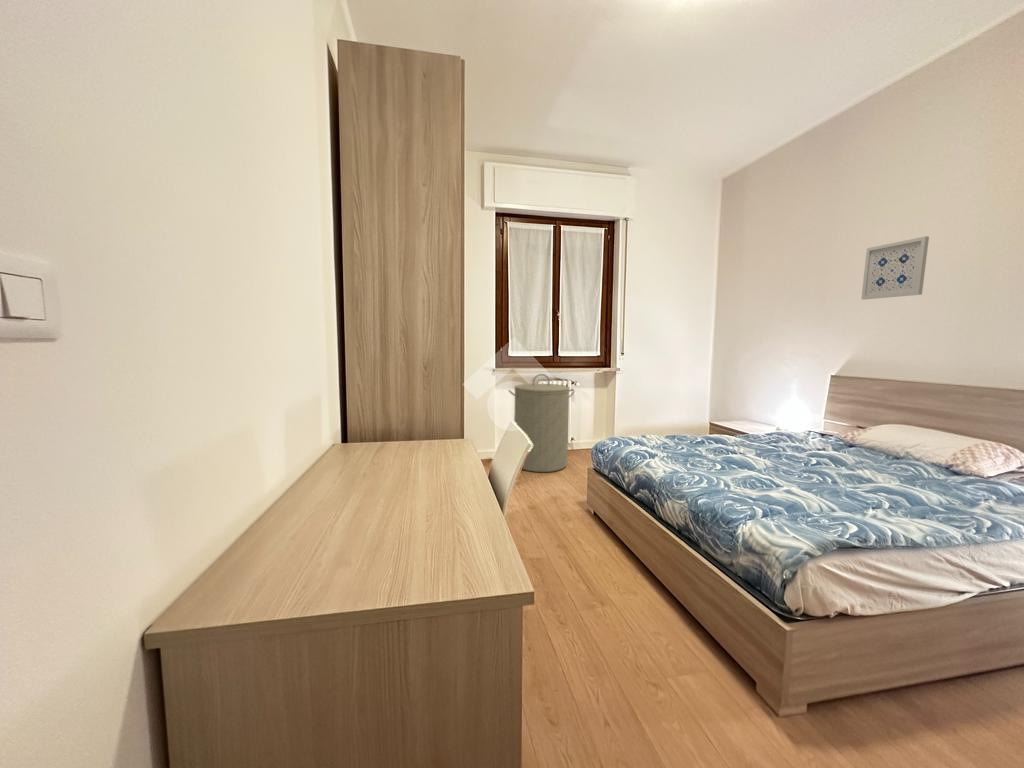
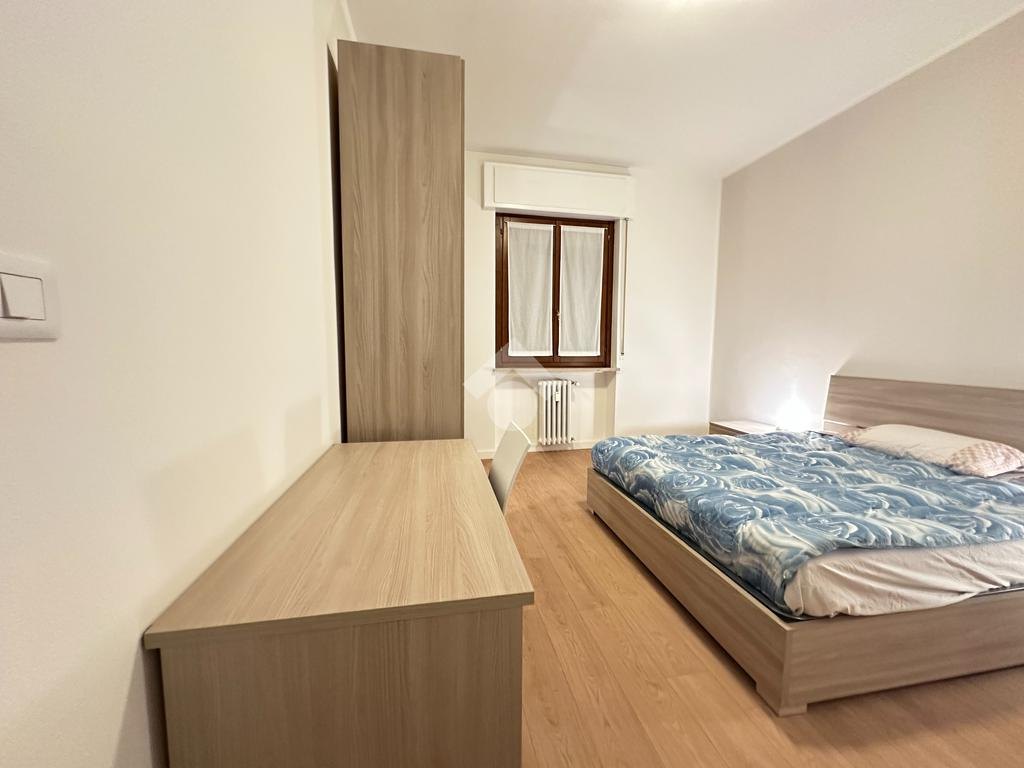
- wall art [860,235,930,301]
- laundry hamper [507,373,576,473]
